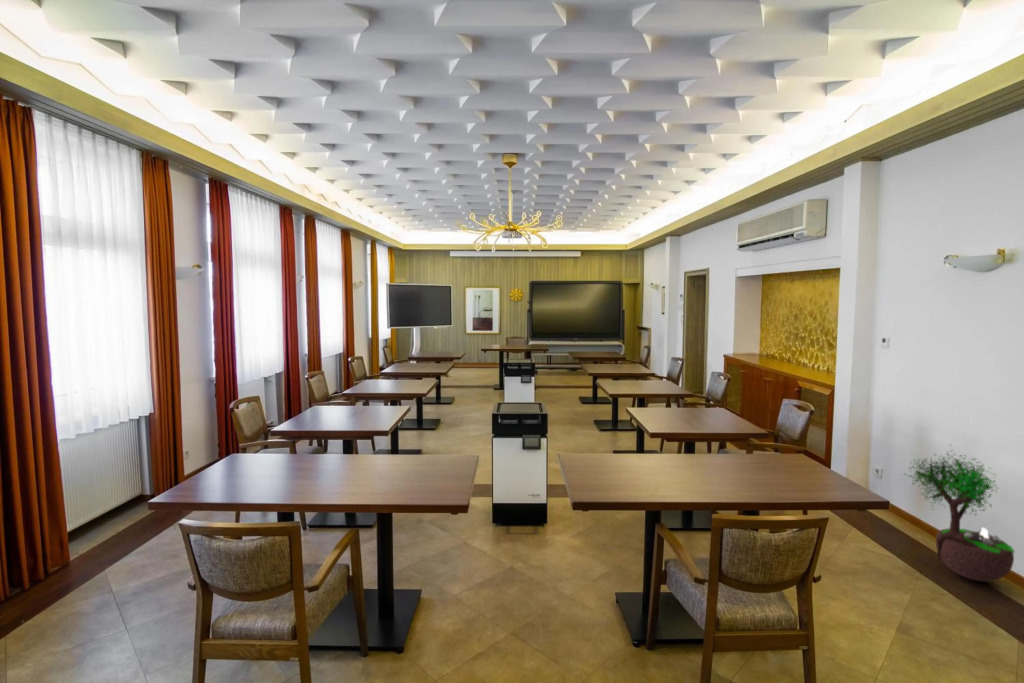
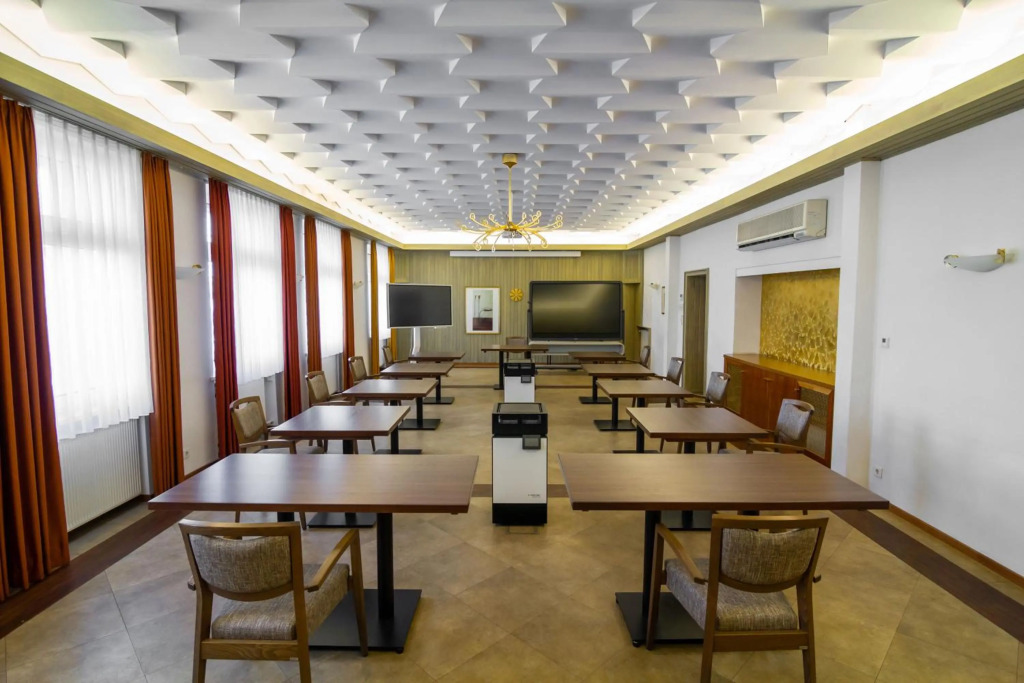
- potted tree [902,443,1016,582]
